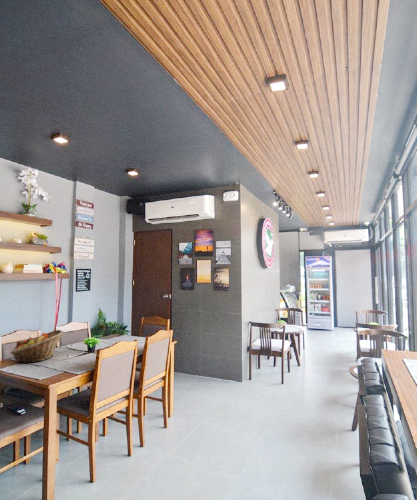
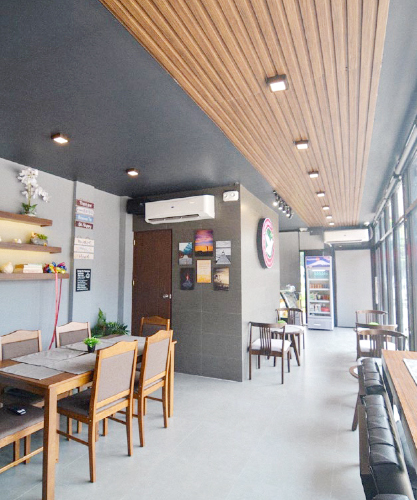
- fruit basket [10,329,65,364]
